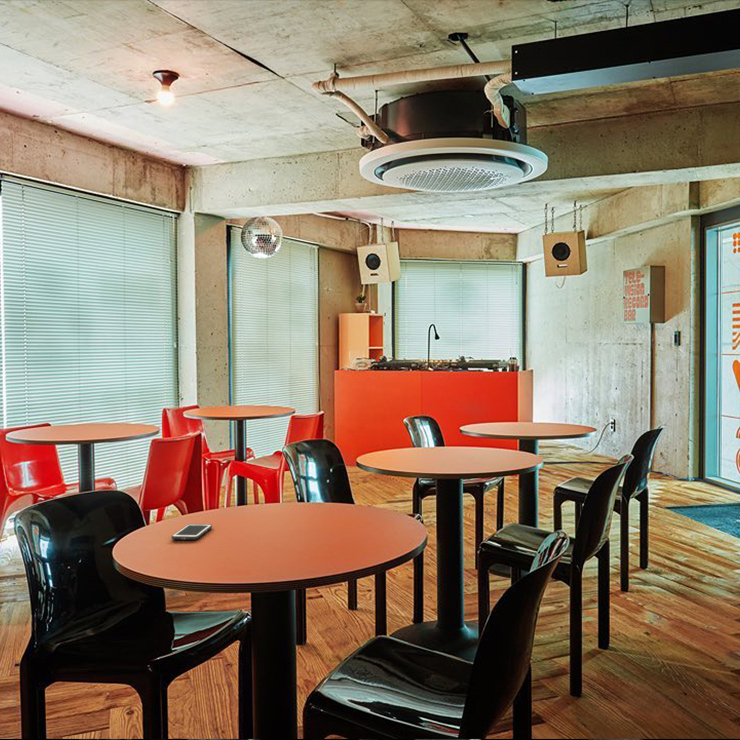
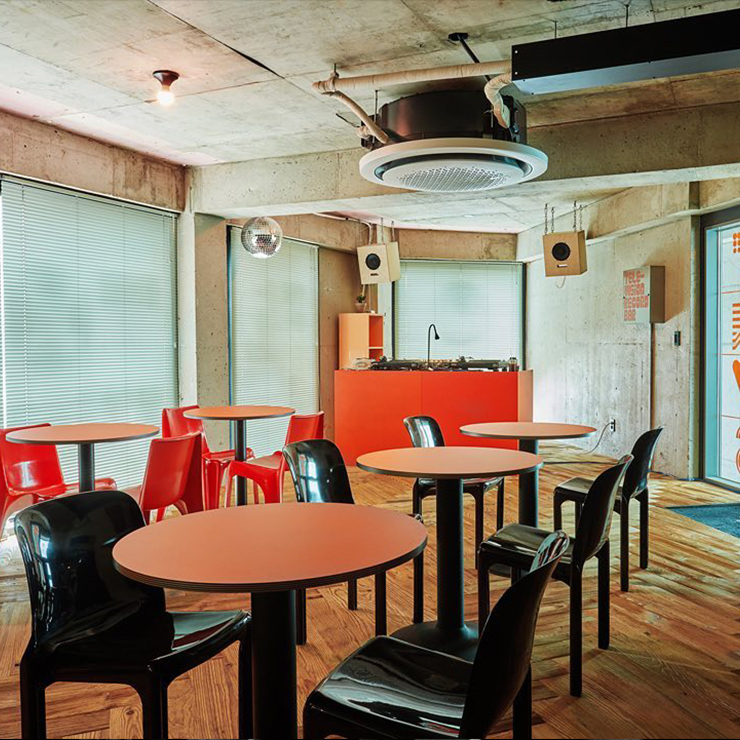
- cell phone [171,523,213,541]
